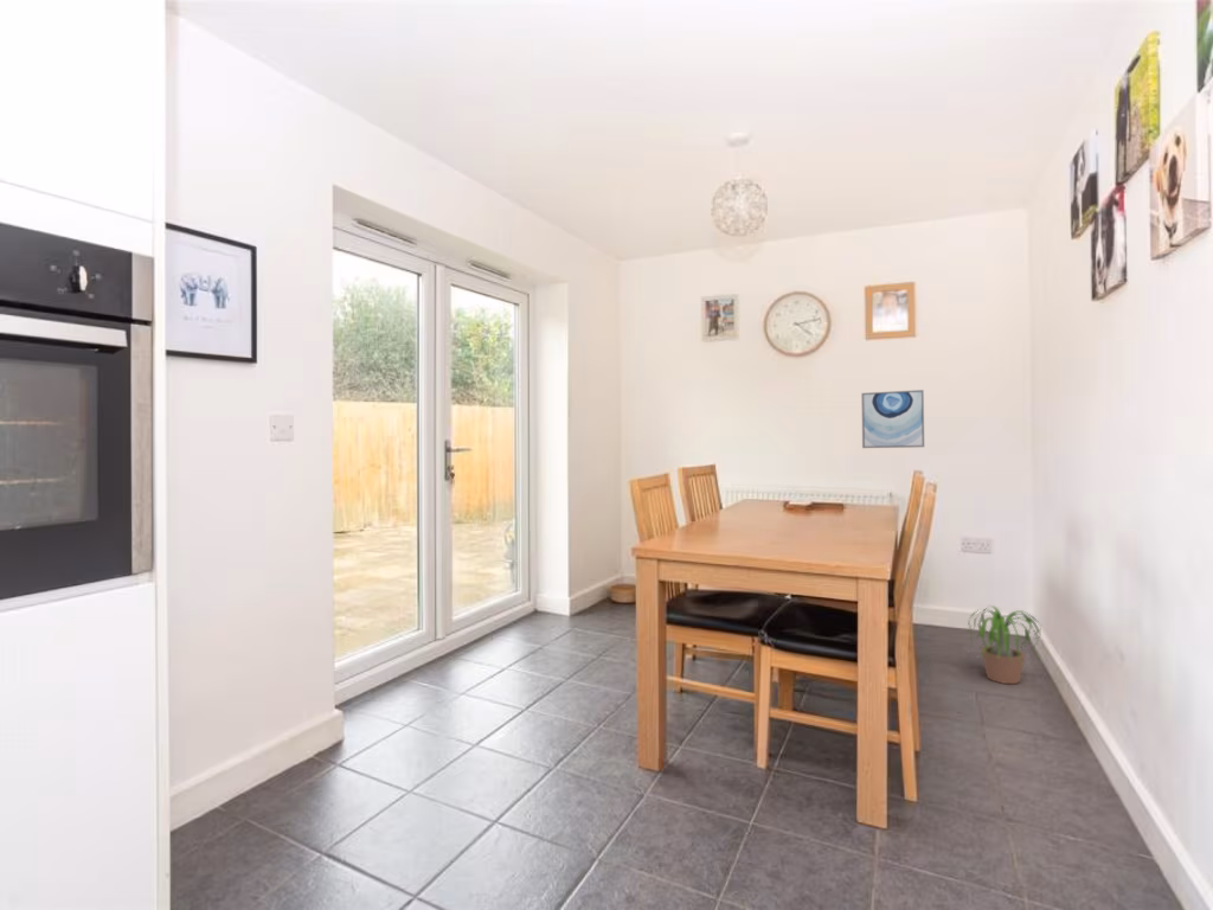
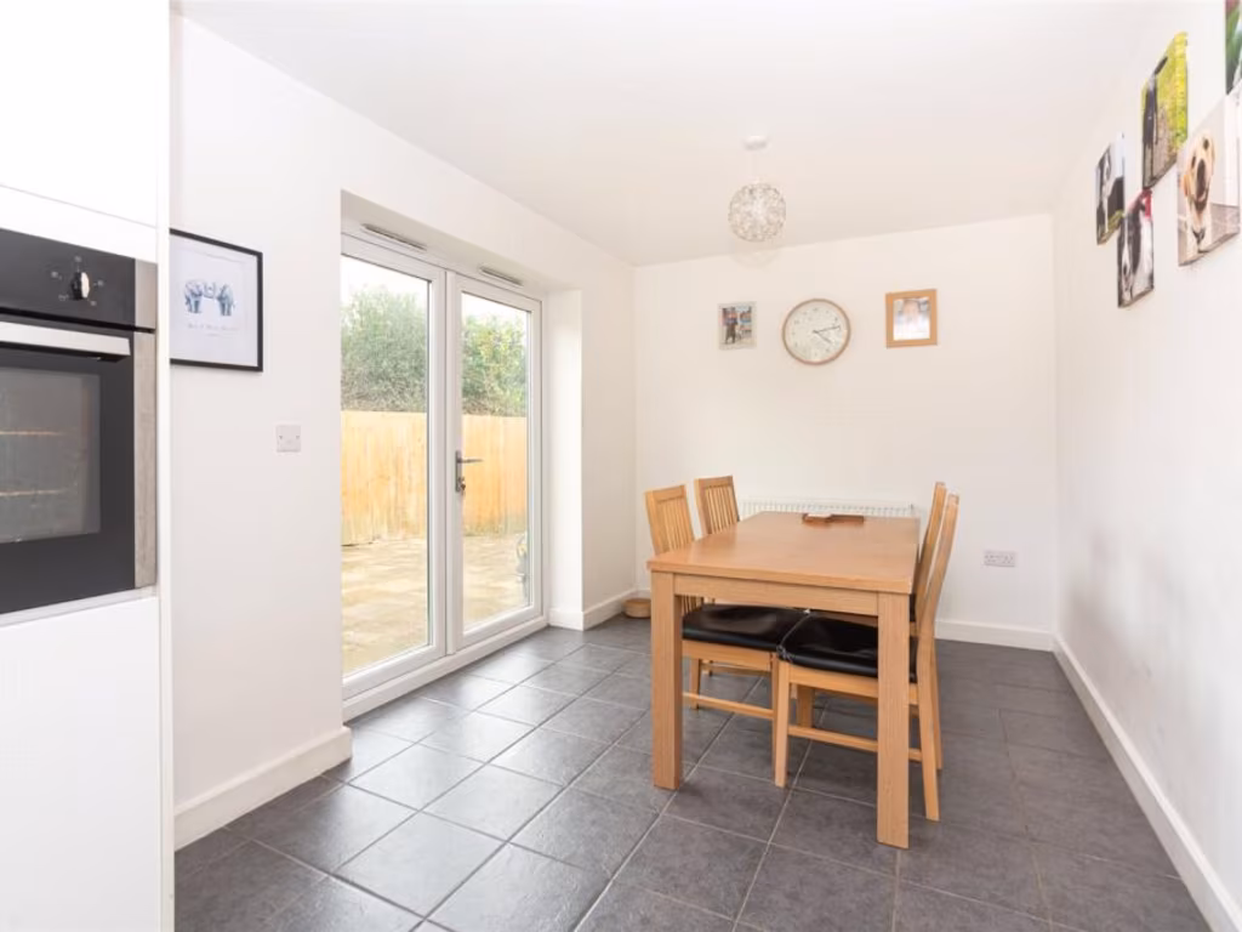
- potted plant [963,604,1053,685]
- wall art [860,389,925,449]
